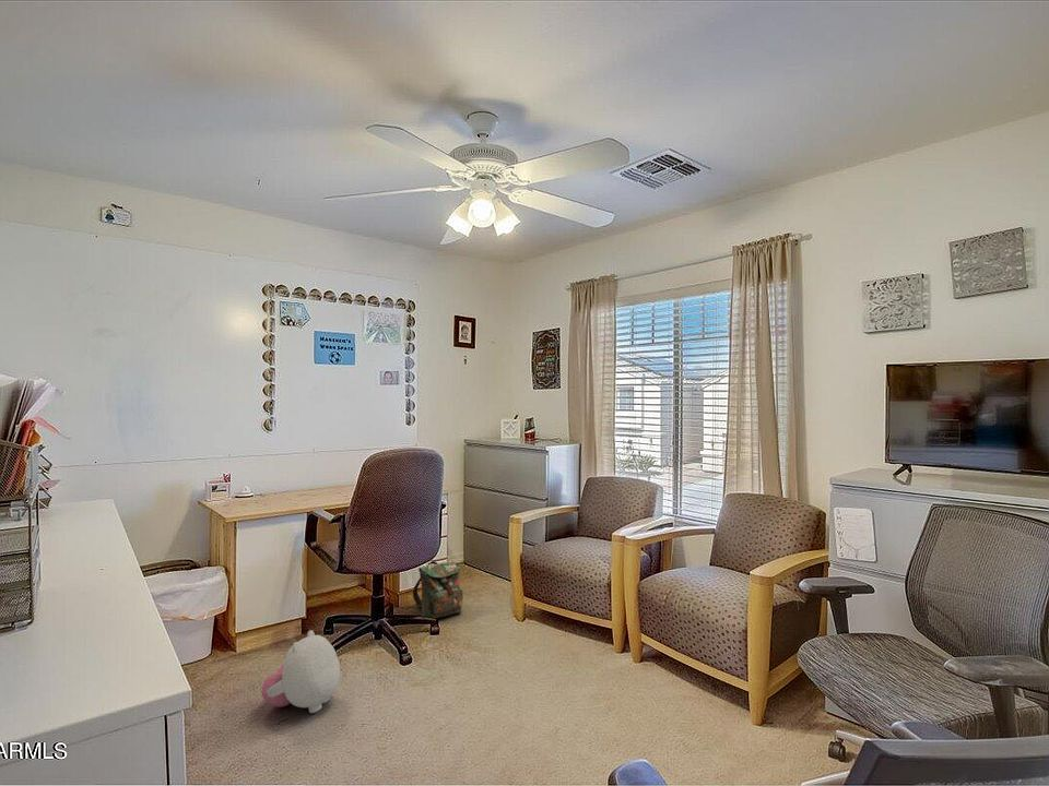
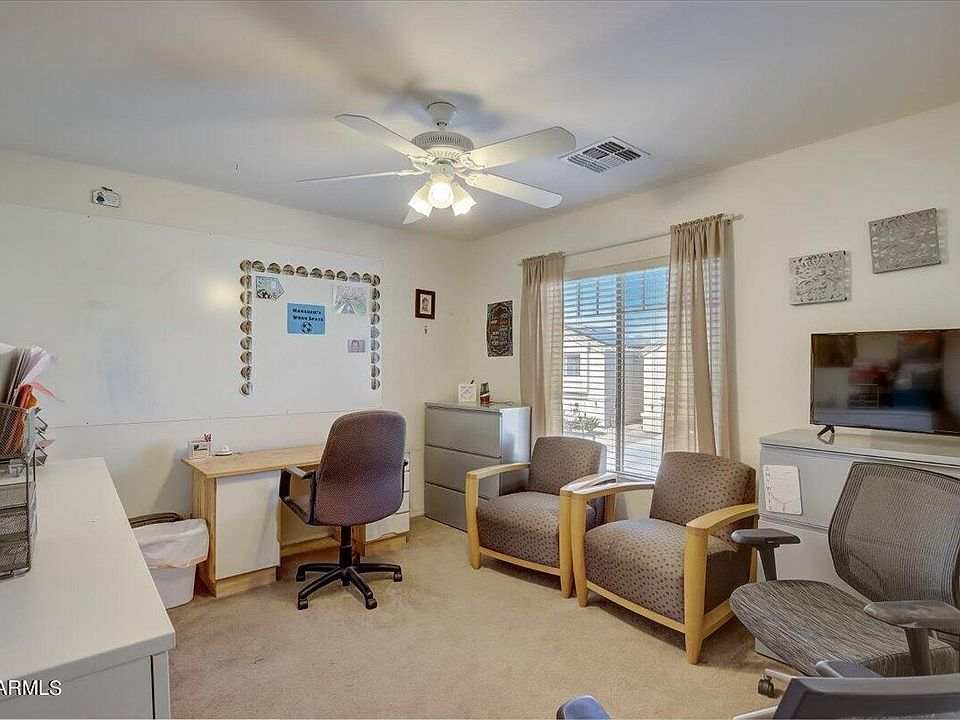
- backpack [412,560,464,619]
- plush toy [260,630,341,714]
